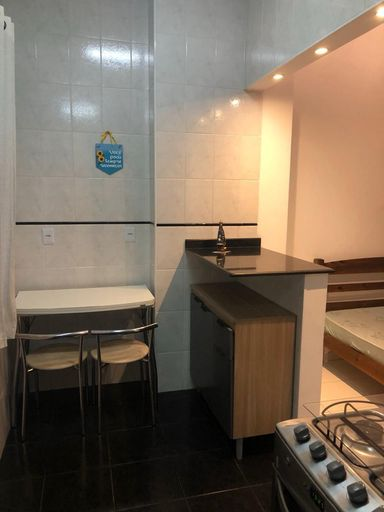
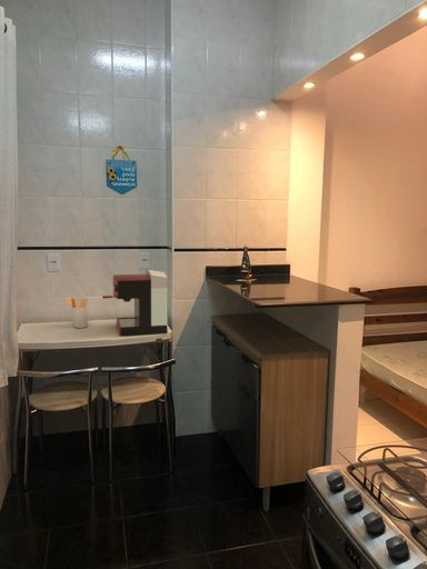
+ utensil holder [63,295,89,329]
+ coffee maker [101,269,168,337]
